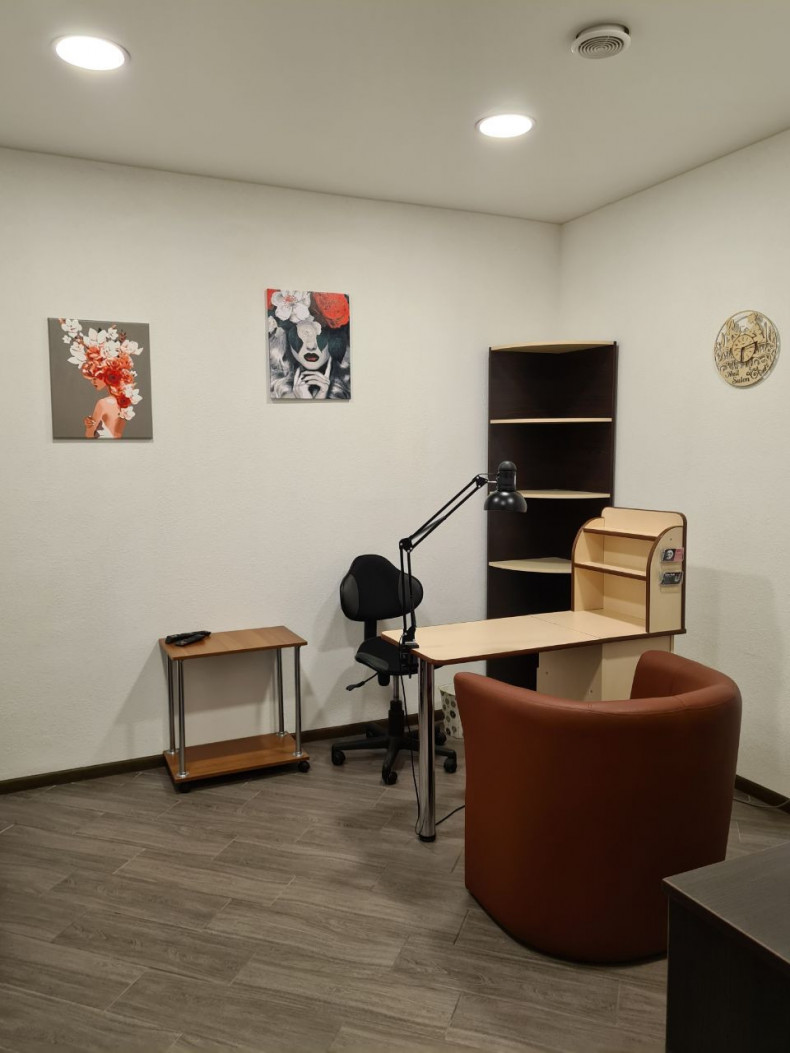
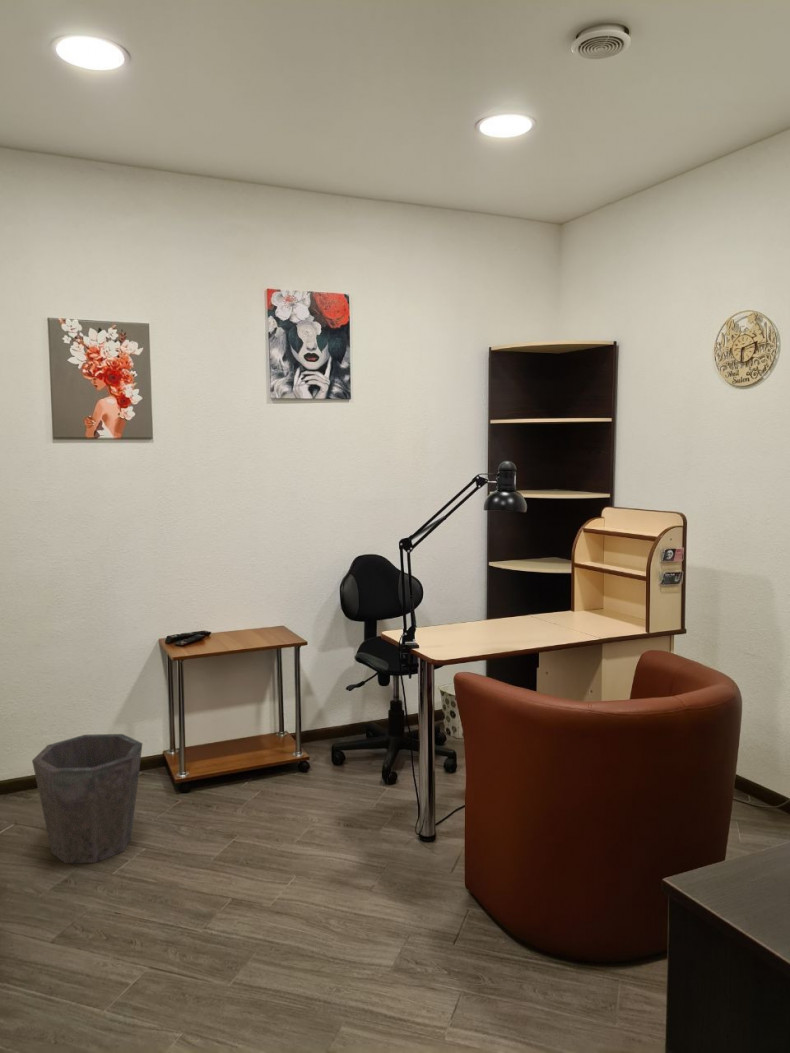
+ waste bin [31,733,143,864]
